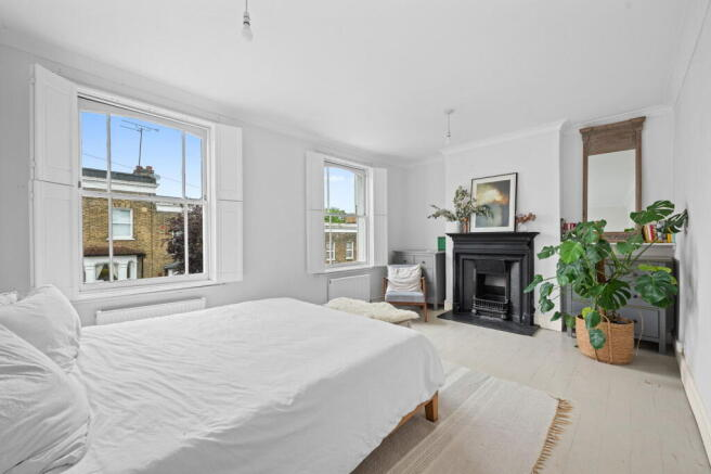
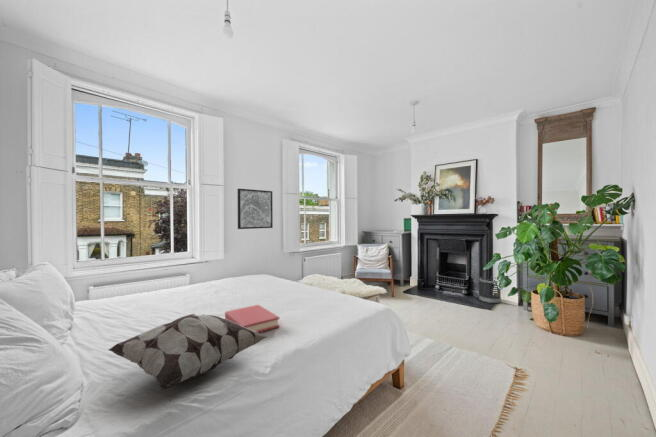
+ decorative pillow [107,313,269,390]
+ hardback book [224,304,281,333]
+ wall art [236,188,274,230]
+ wastebasket [478,276,502,304]
